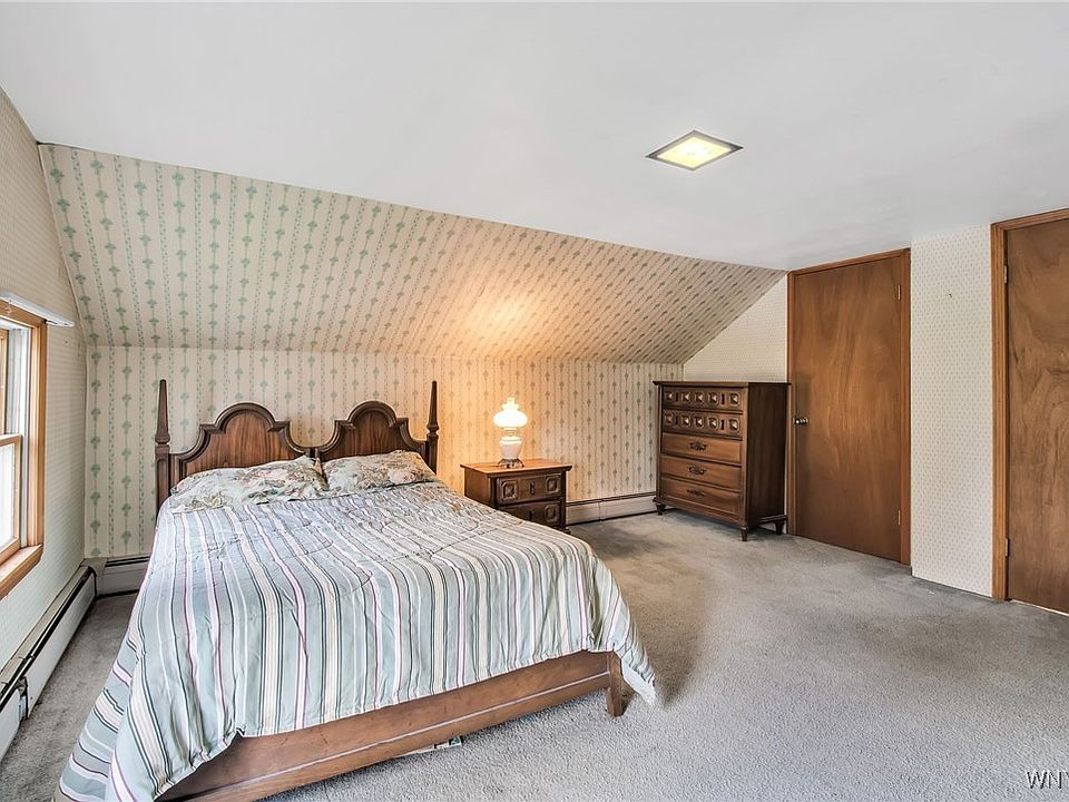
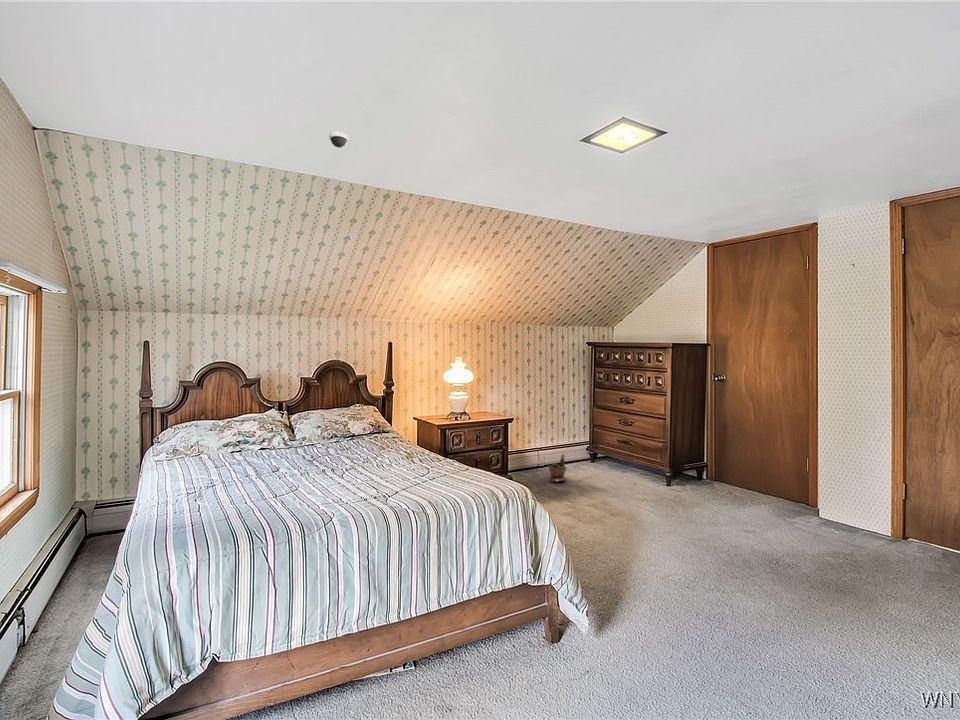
+ dome security camera [328,131,349,149]
+ potted plant [548,453,567,483]
